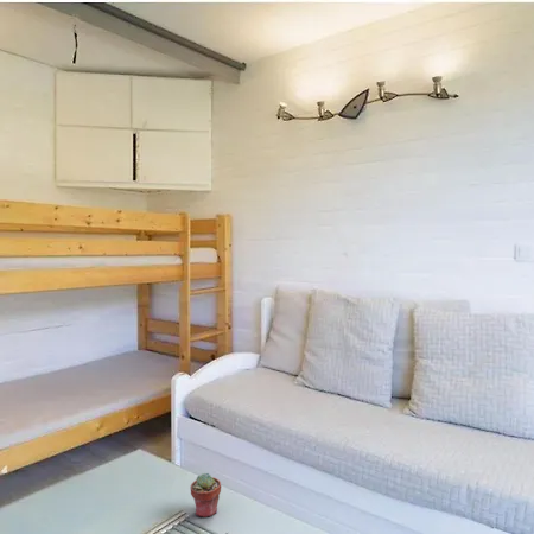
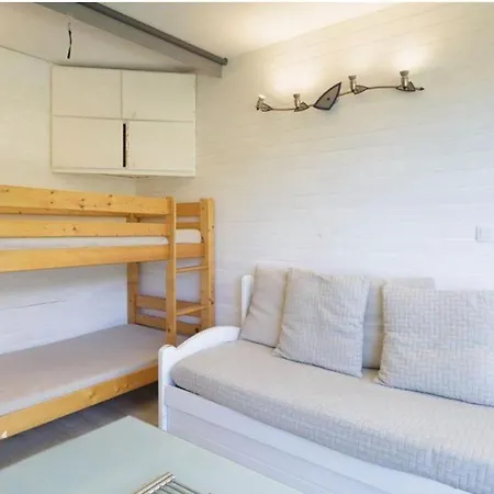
- potted succulent [190,472,222,519]
